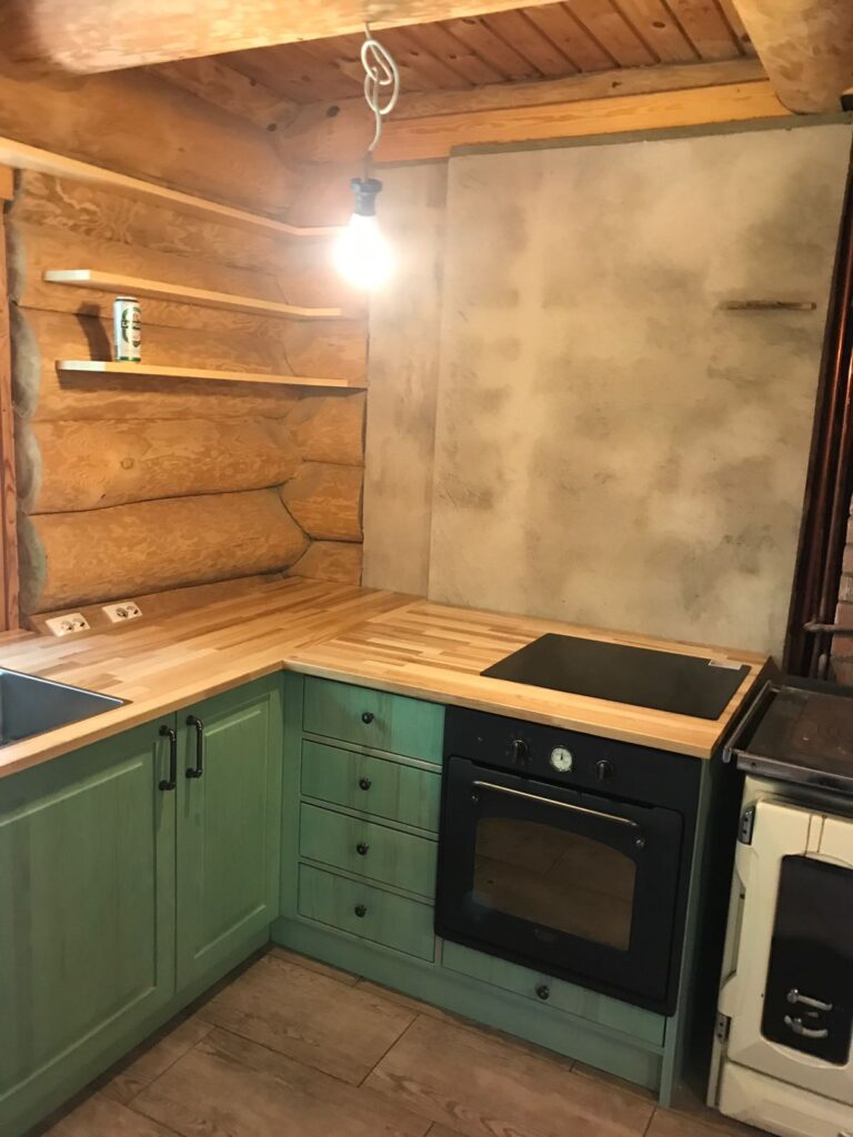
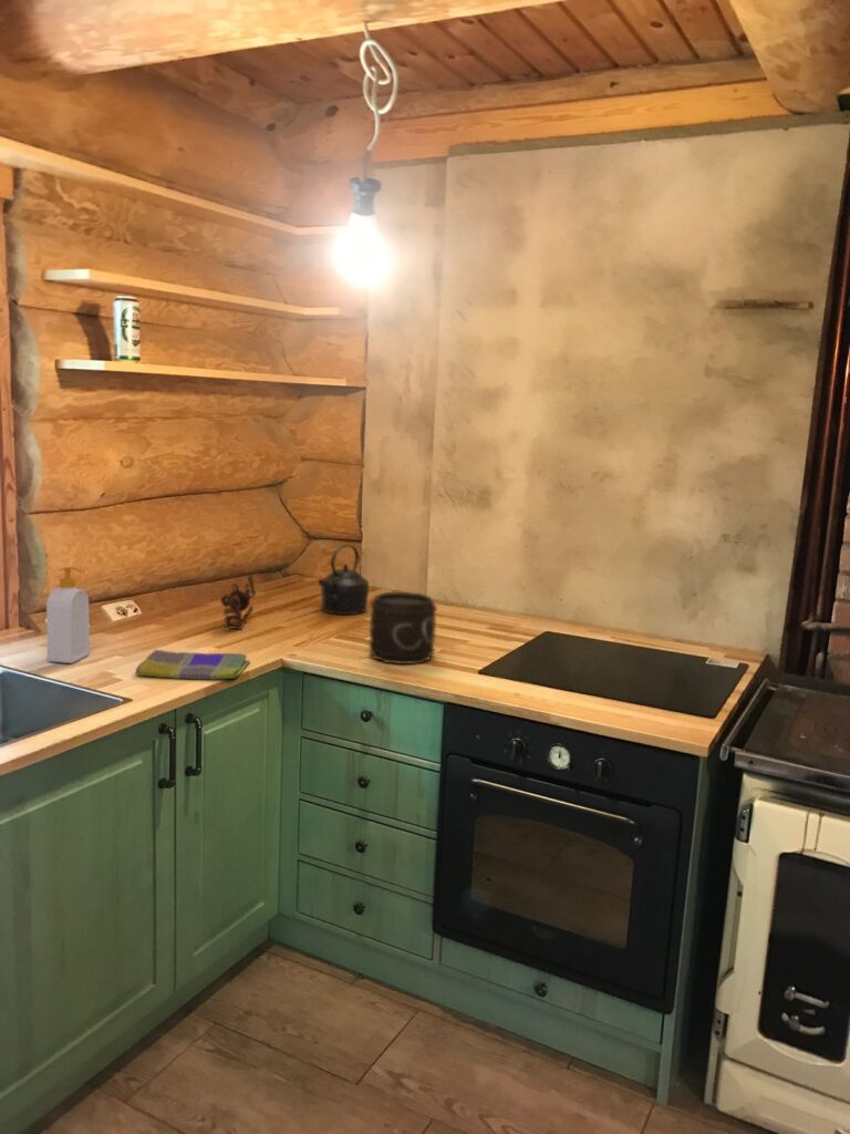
+ dish towel [135,649,251,681]
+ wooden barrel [367,591,438,666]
+ kettle [318,544,370,616]
+ soap bottle [45,566,91,664]
+ teapot [219,574,257,631]
